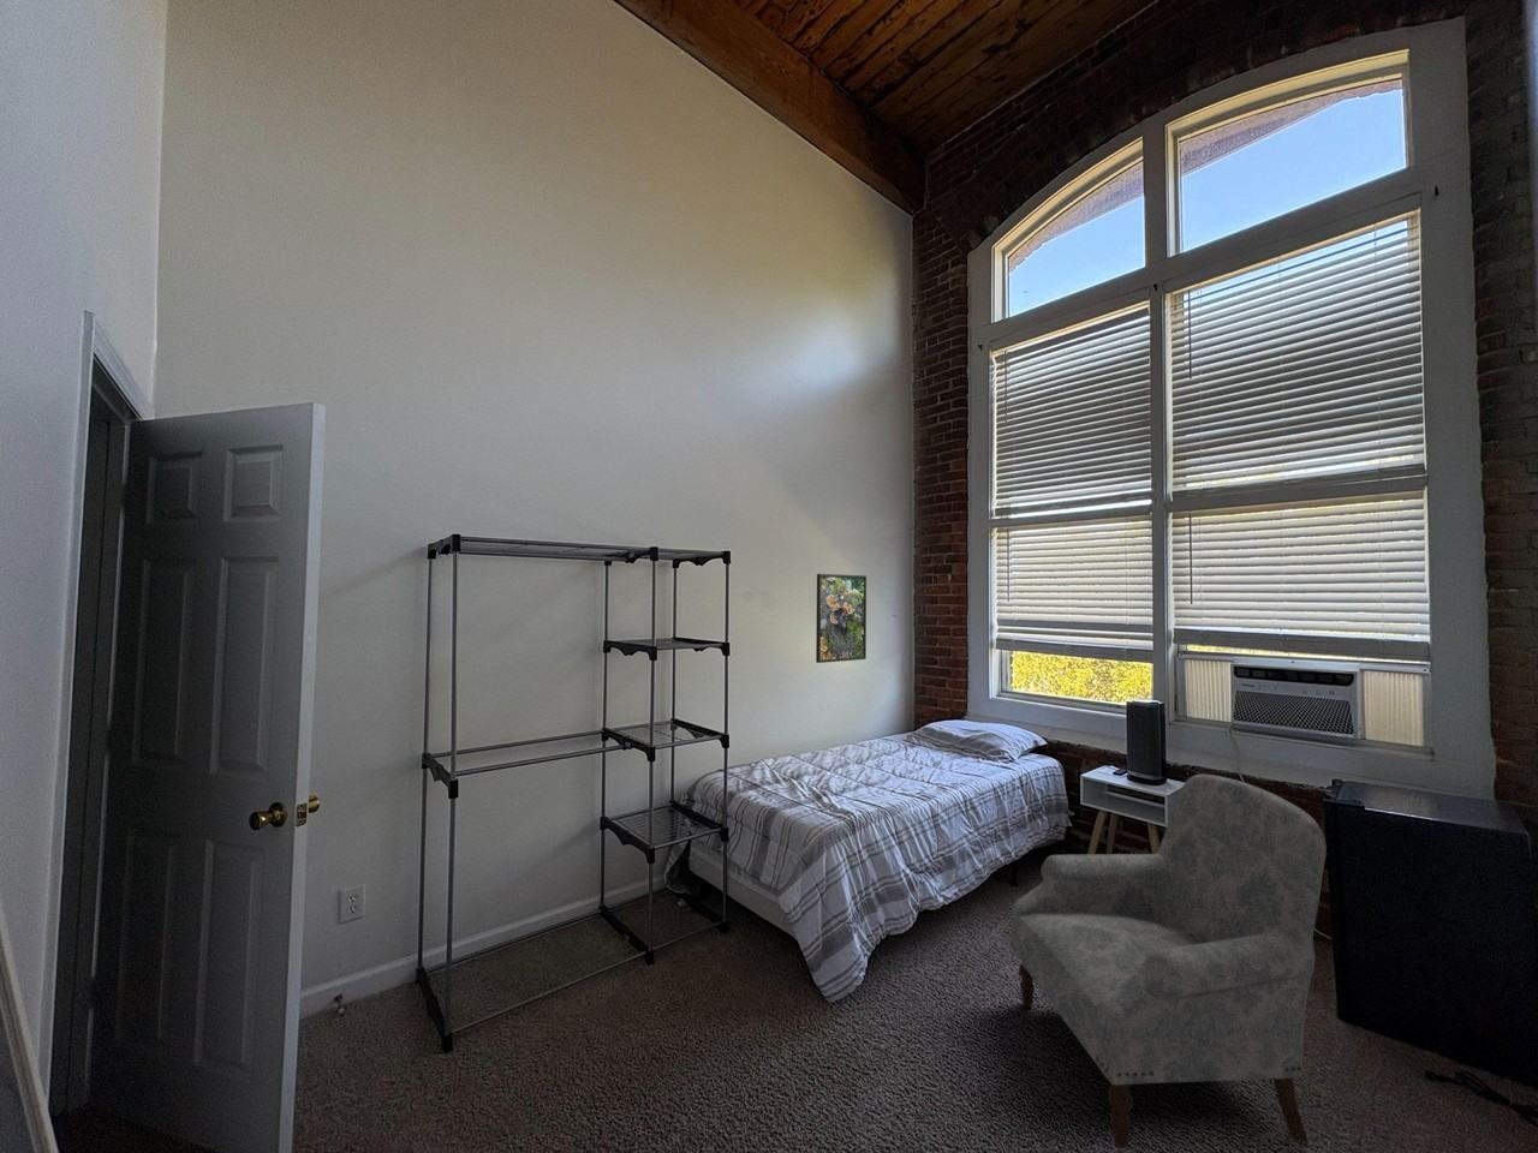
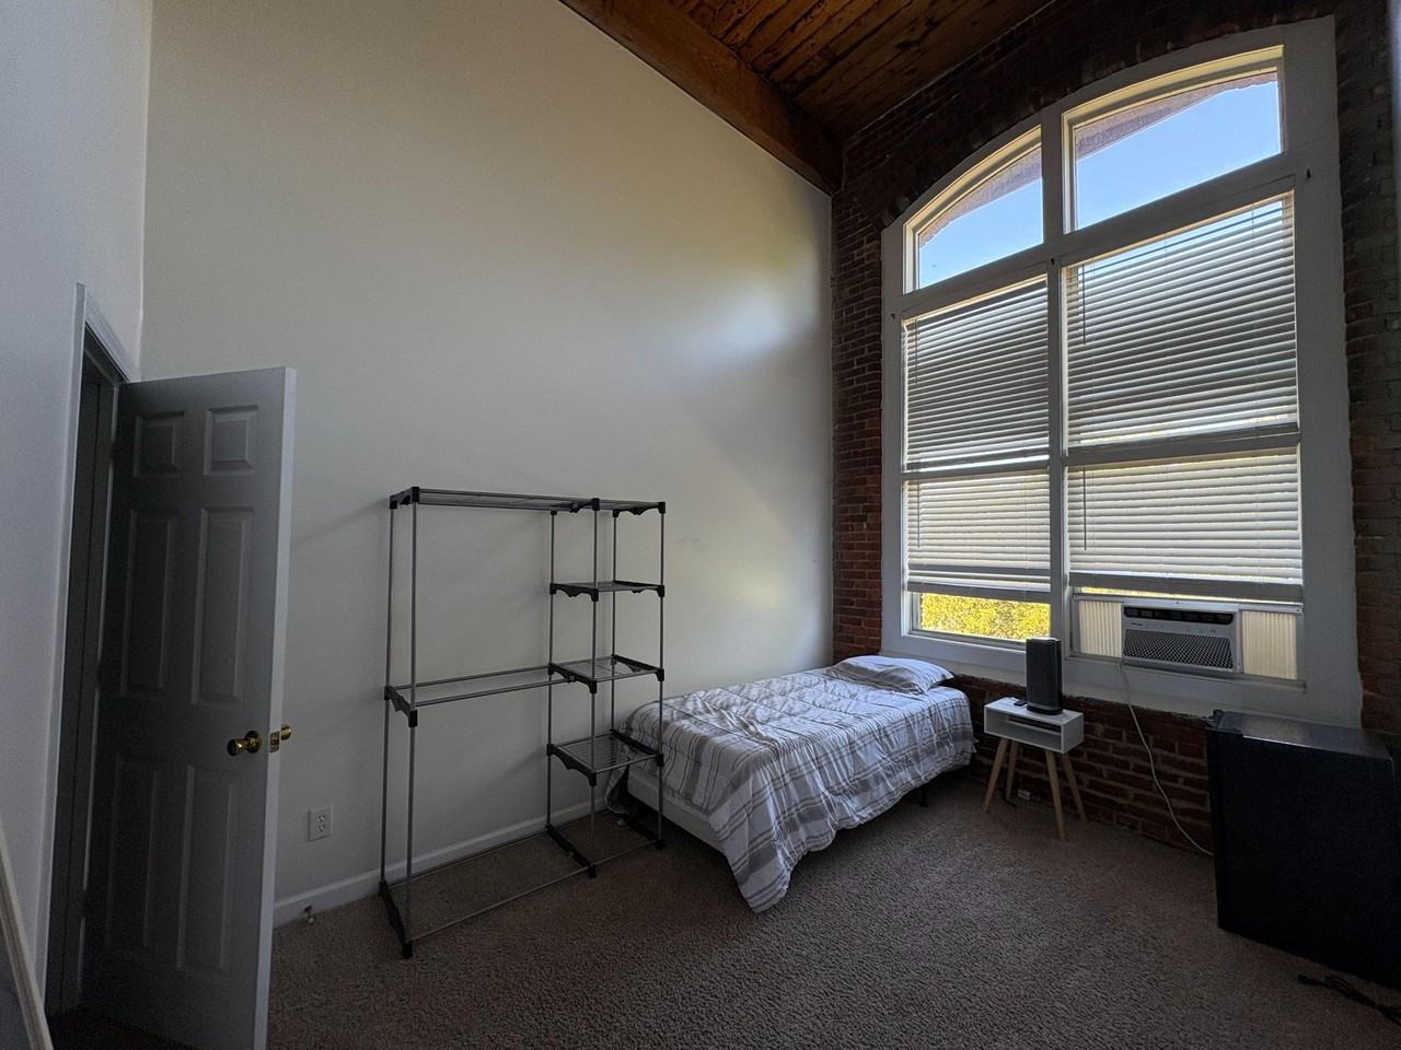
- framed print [815,573,867,664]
- armchair [1008,774,1327,1149]
